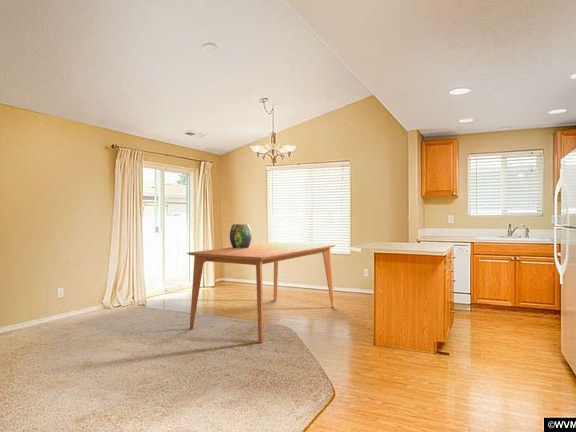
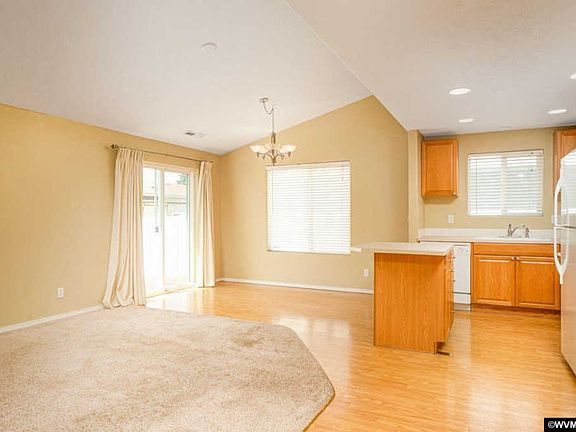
- decorative urn [229,223,253,248]
- dining table [186,241,336,344]
